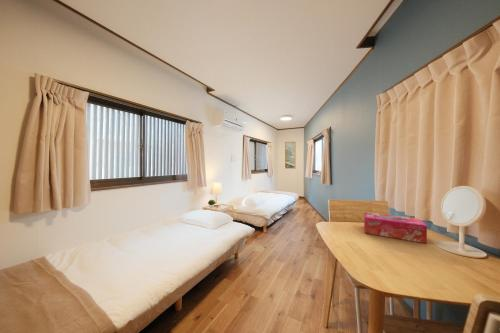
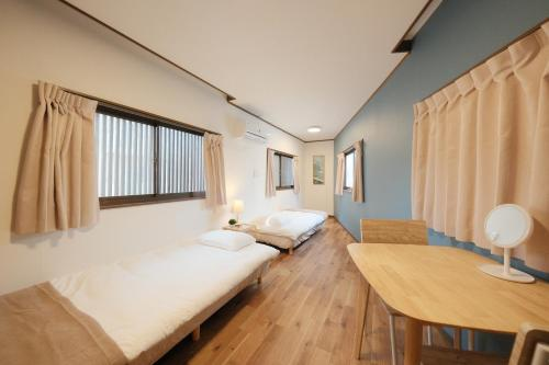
- tissue box [363,211,428,244]
